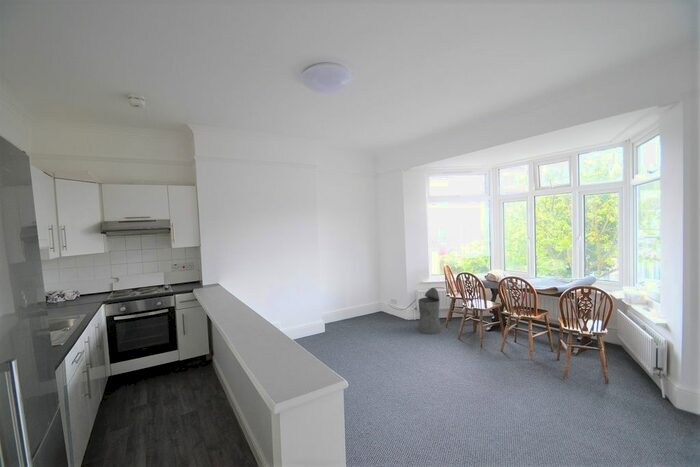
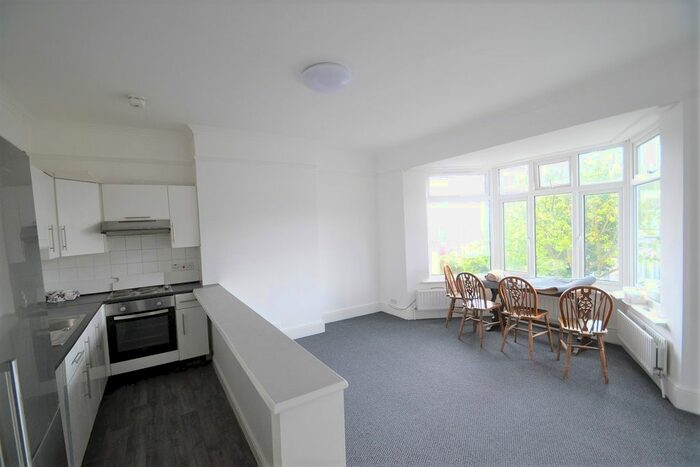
- trash can [417,287,441,335]
